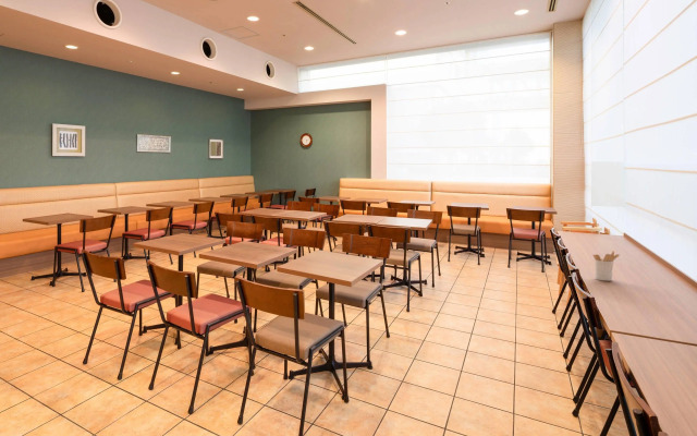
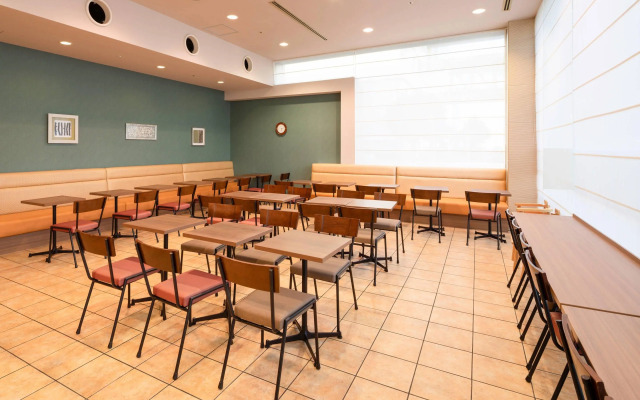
- utensil holder [592,250,621,282]
